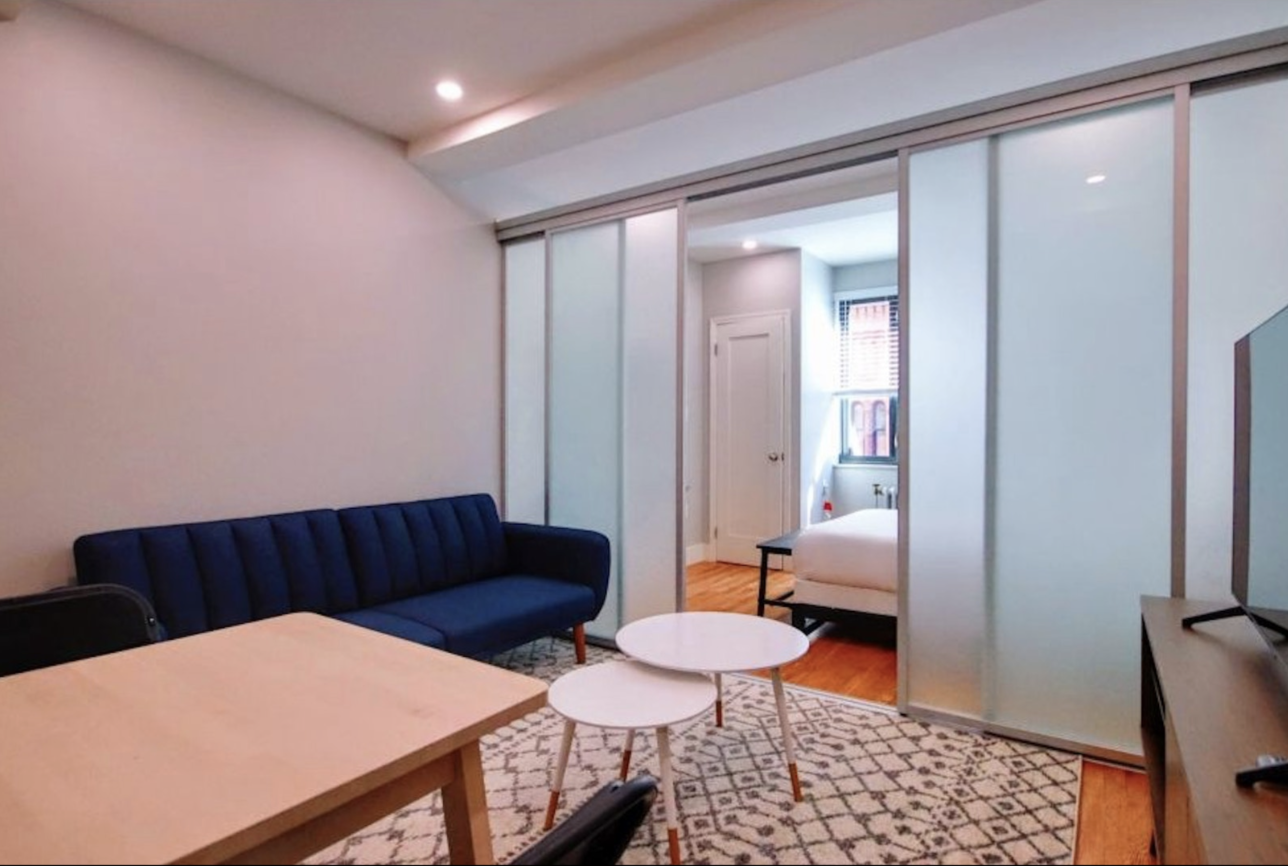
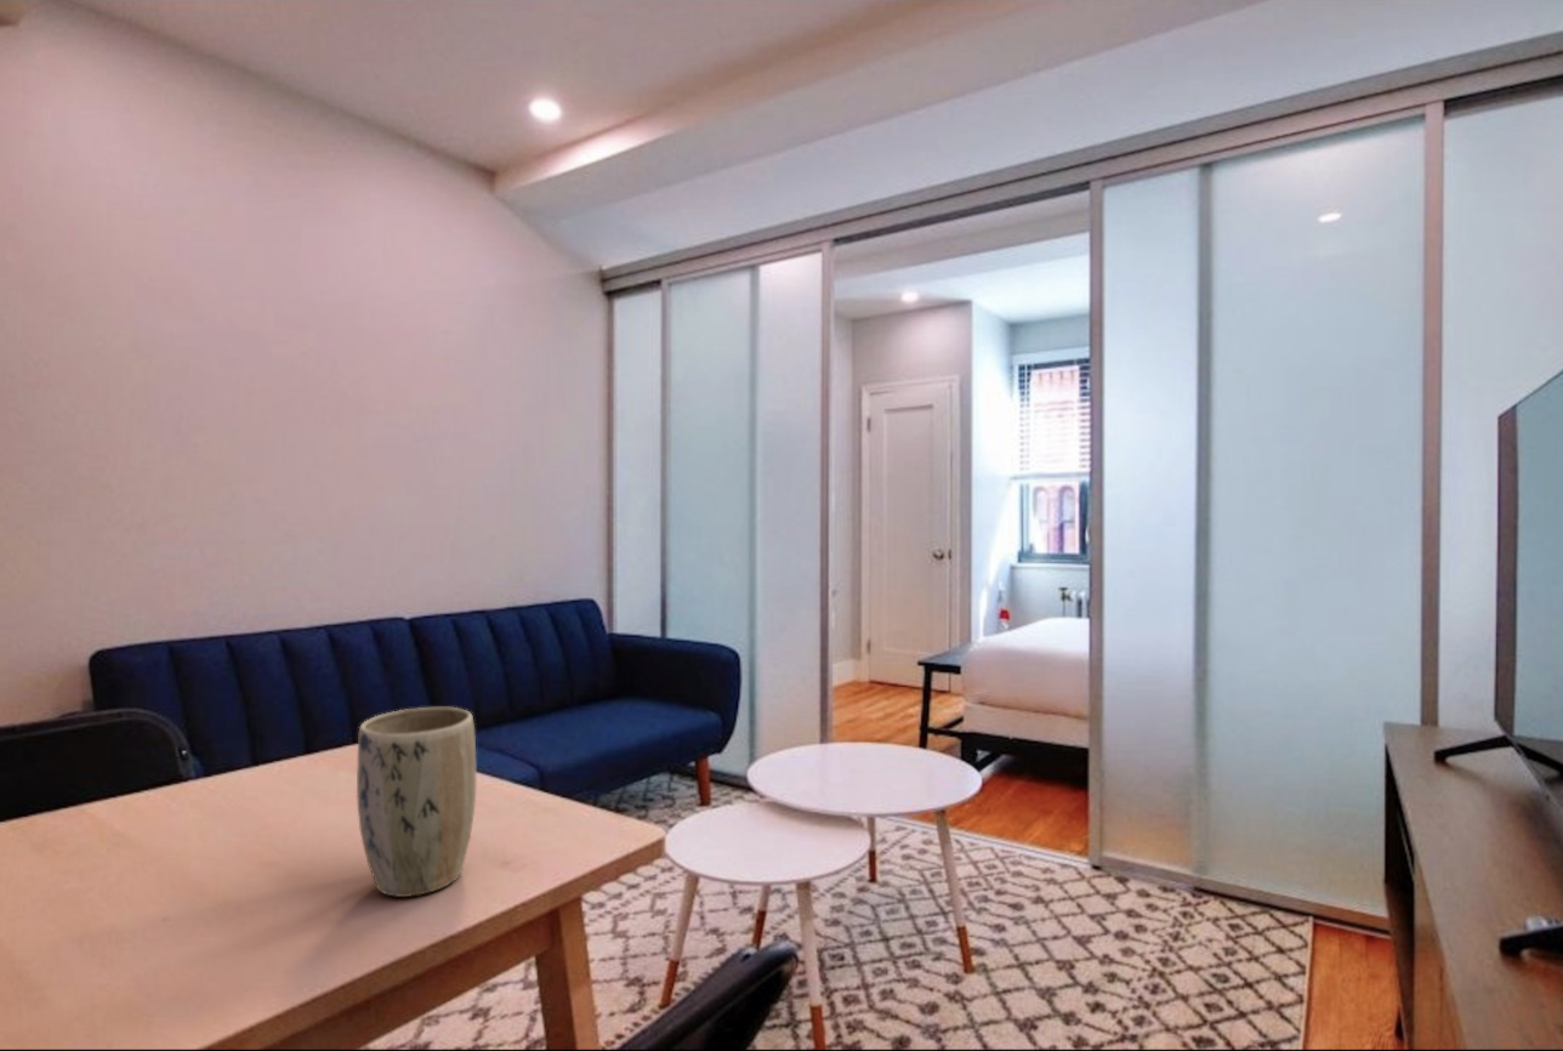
+ plant pot [356,706,477,898]
